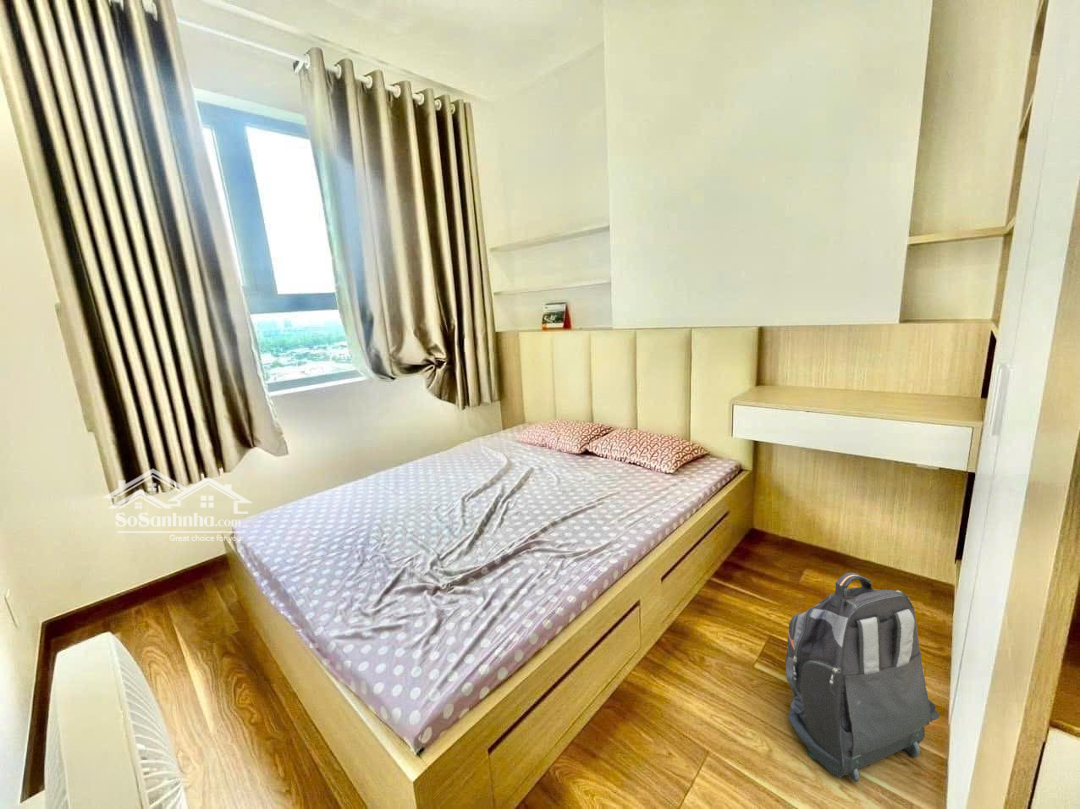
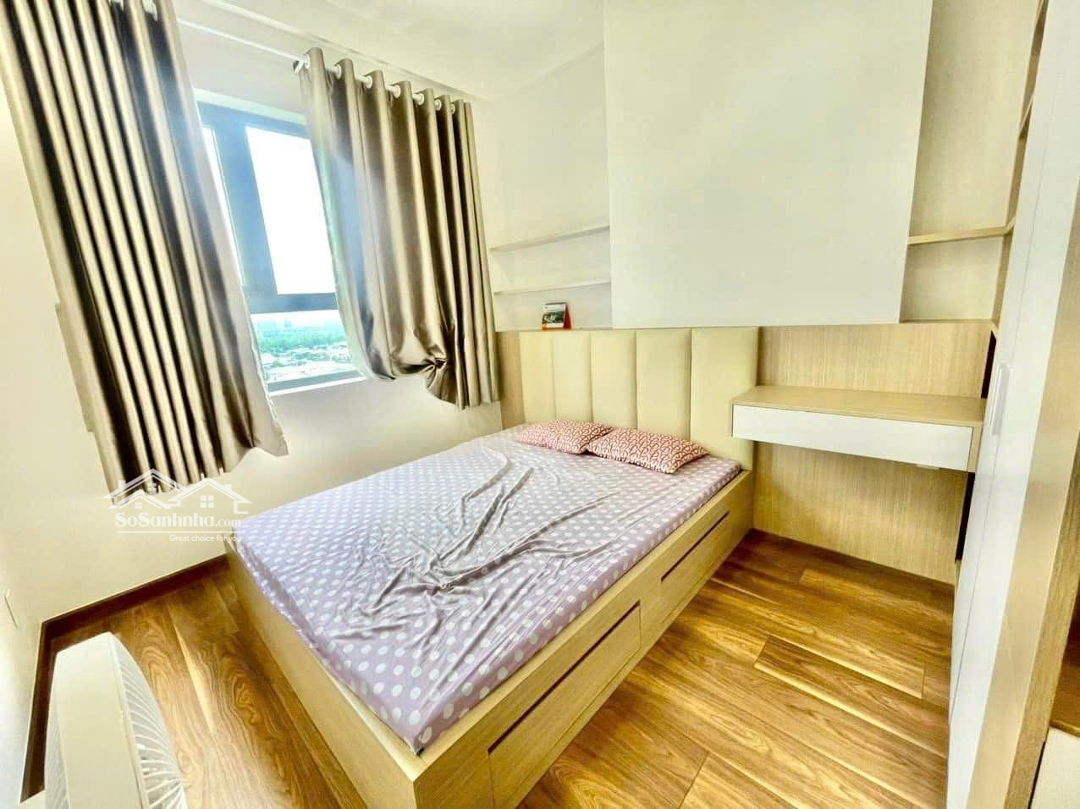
- backpack [785,572,941,784]
